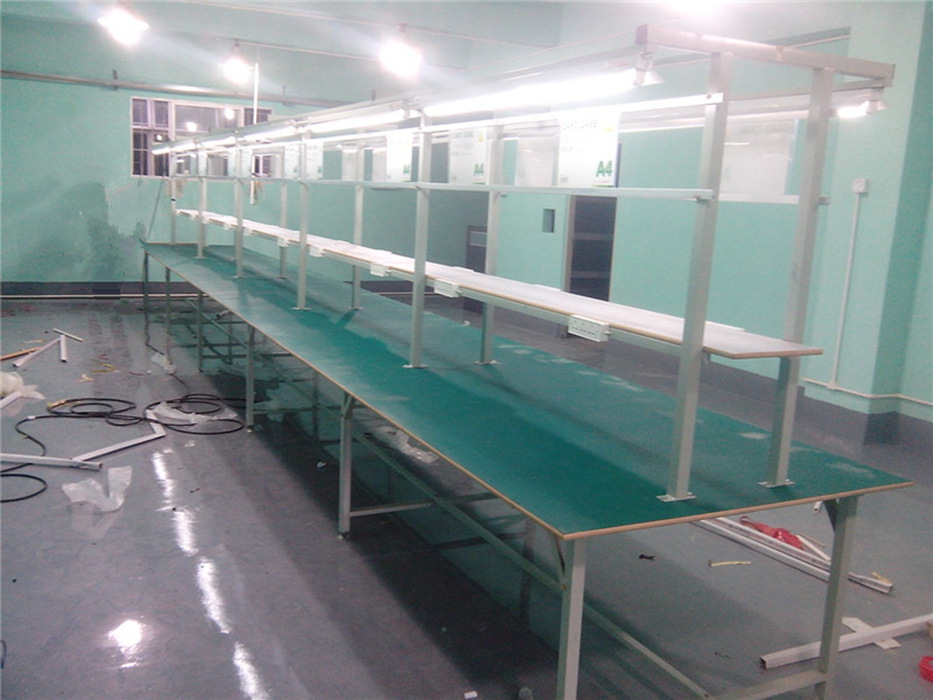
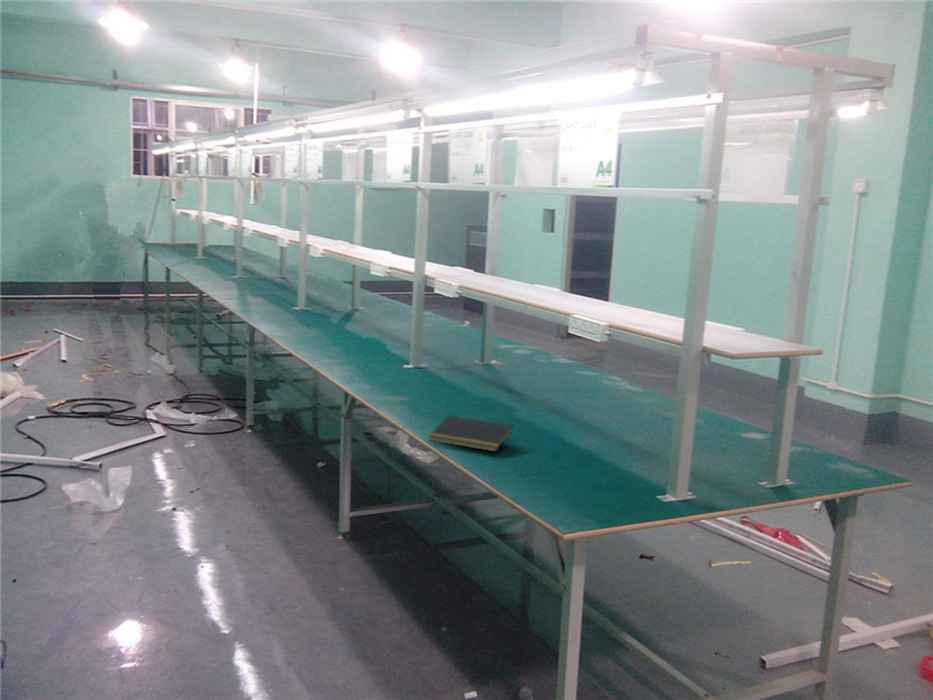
+ notepad [427,414,514,453]
